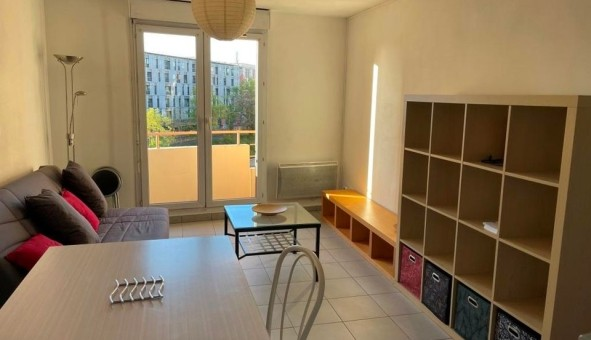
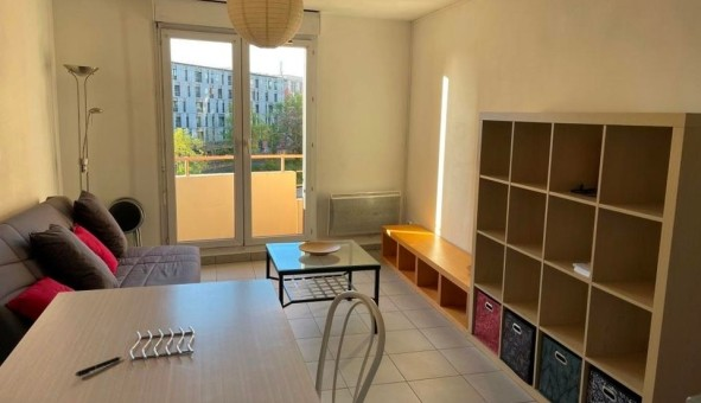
+ pen [74,356,123,378]
